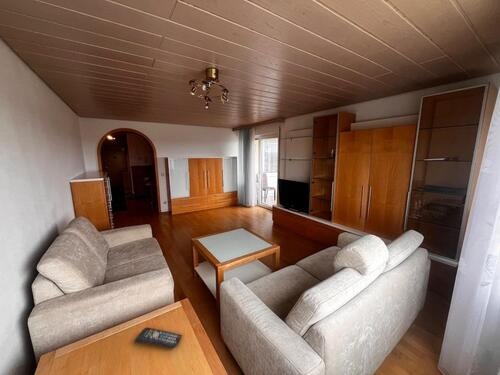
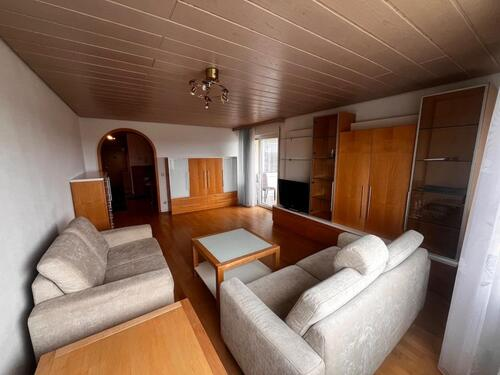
- remote control [134,327,183,349]
